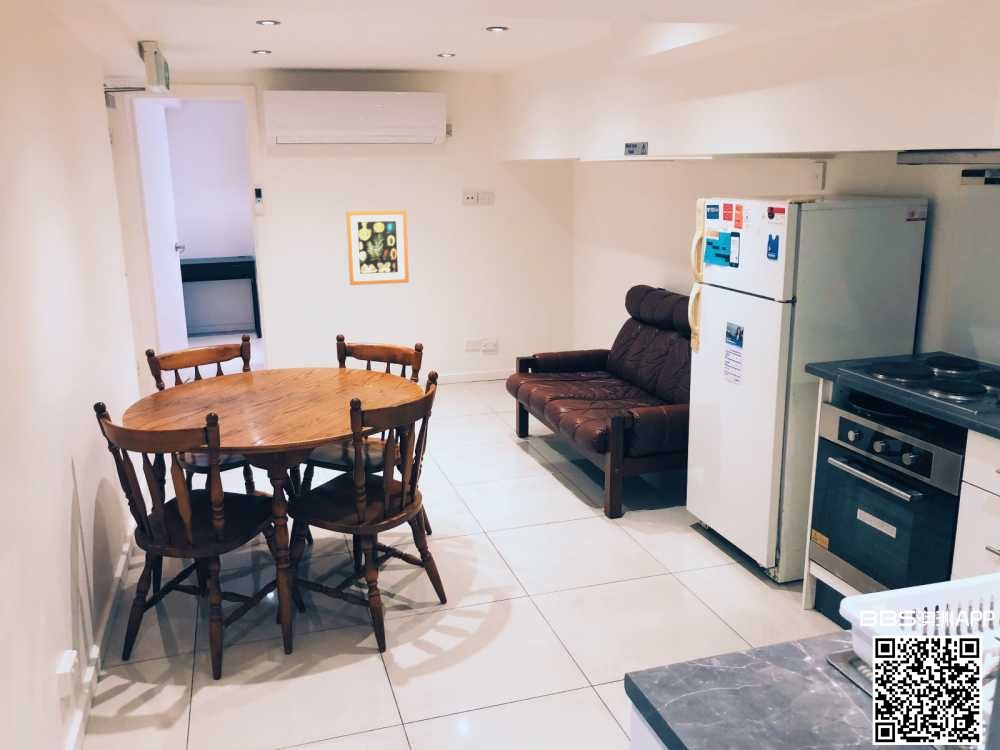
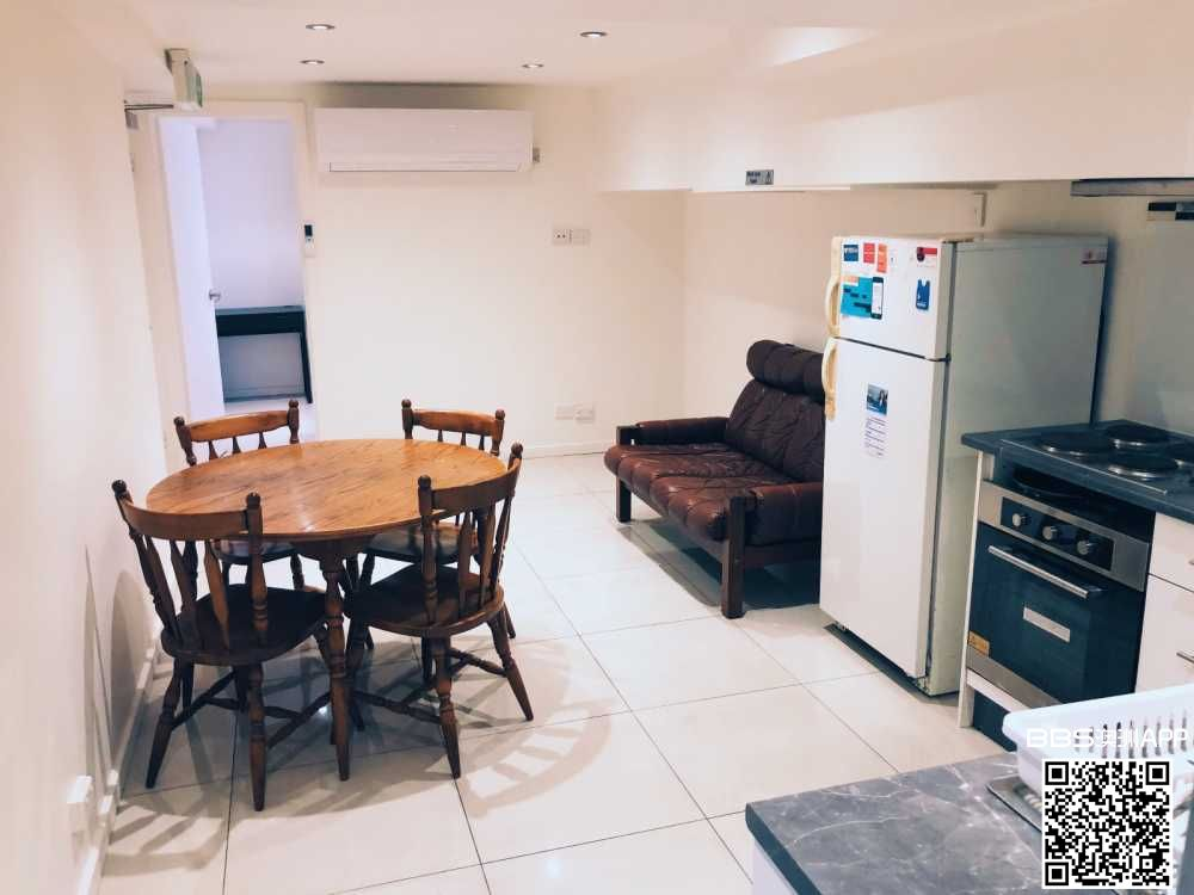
- wall art [345,209,410,286]
